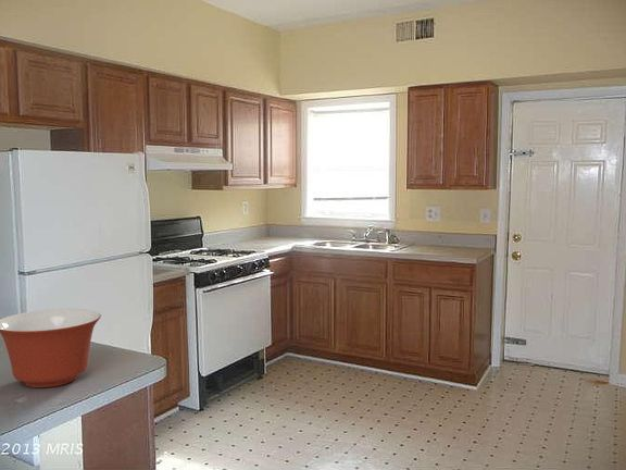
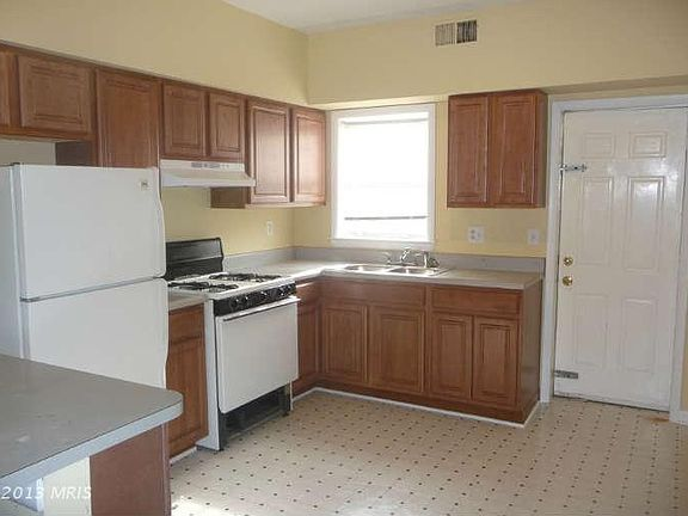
- mixing bowl [0,308,102,388]
